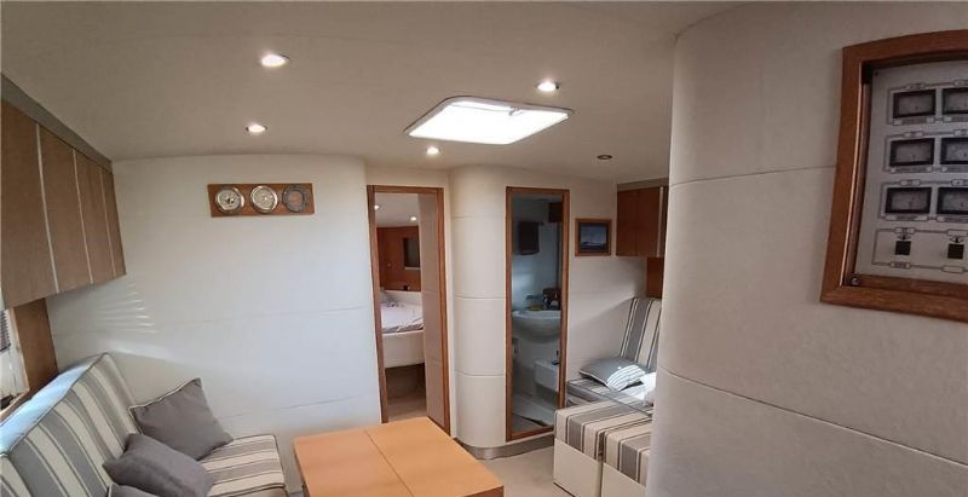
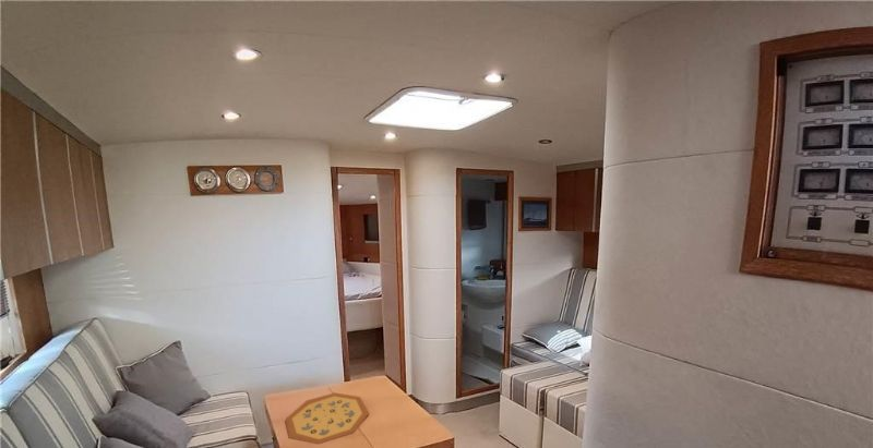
+ decorative tray [285,391,370,445]
